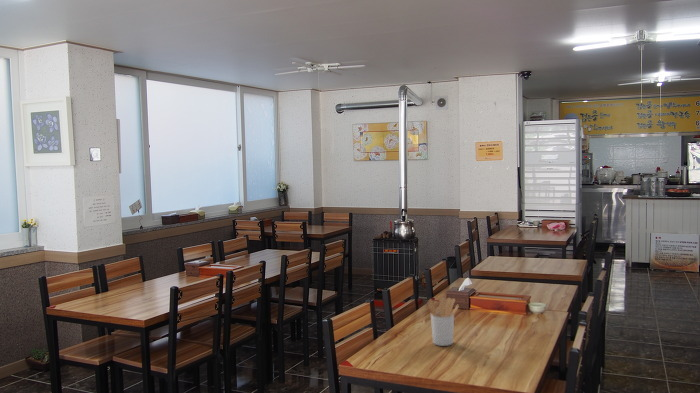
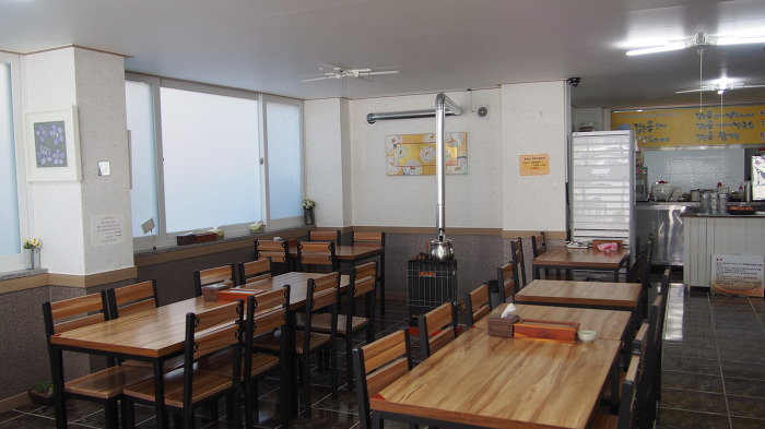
- utensil holder [427,296,460,347]
